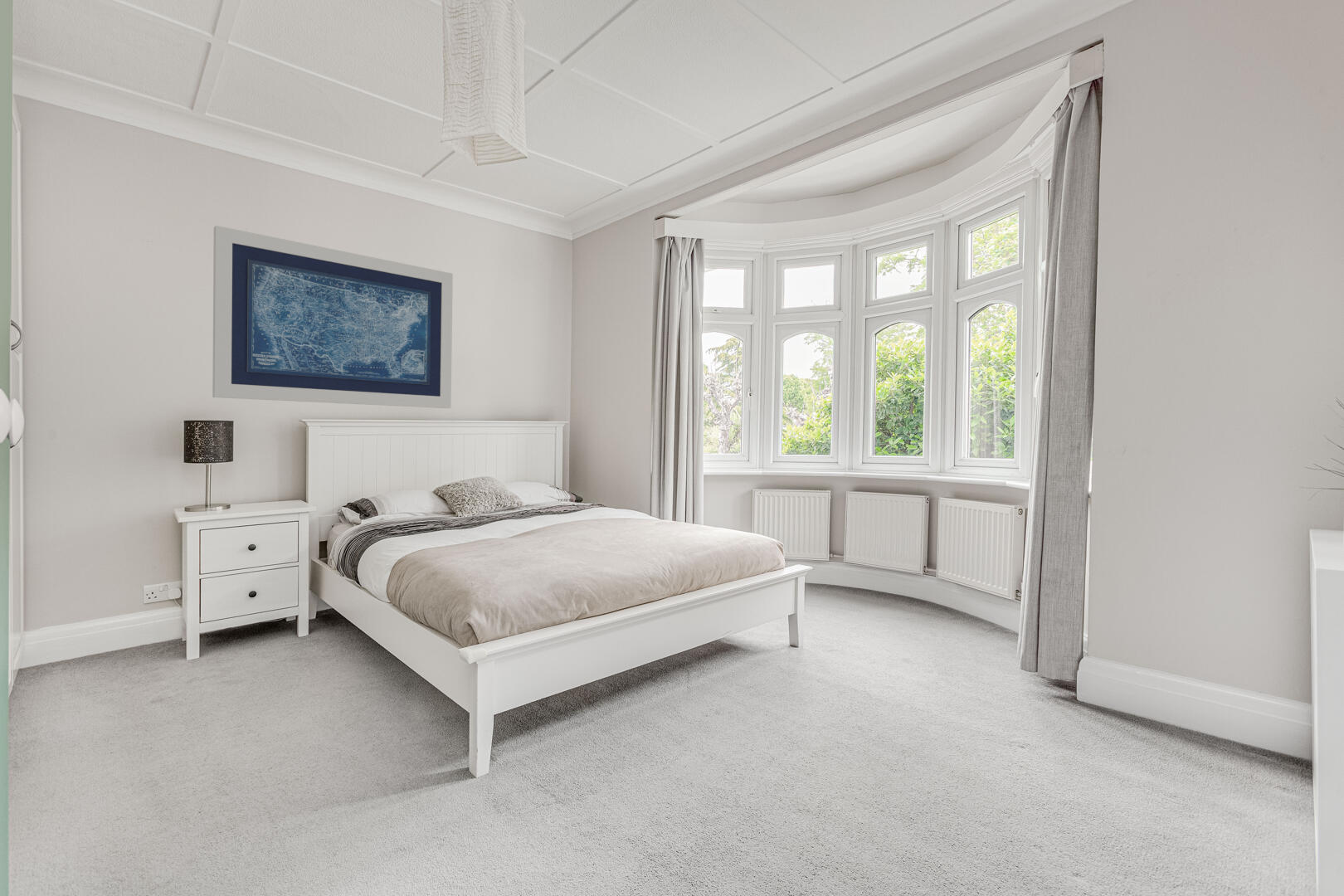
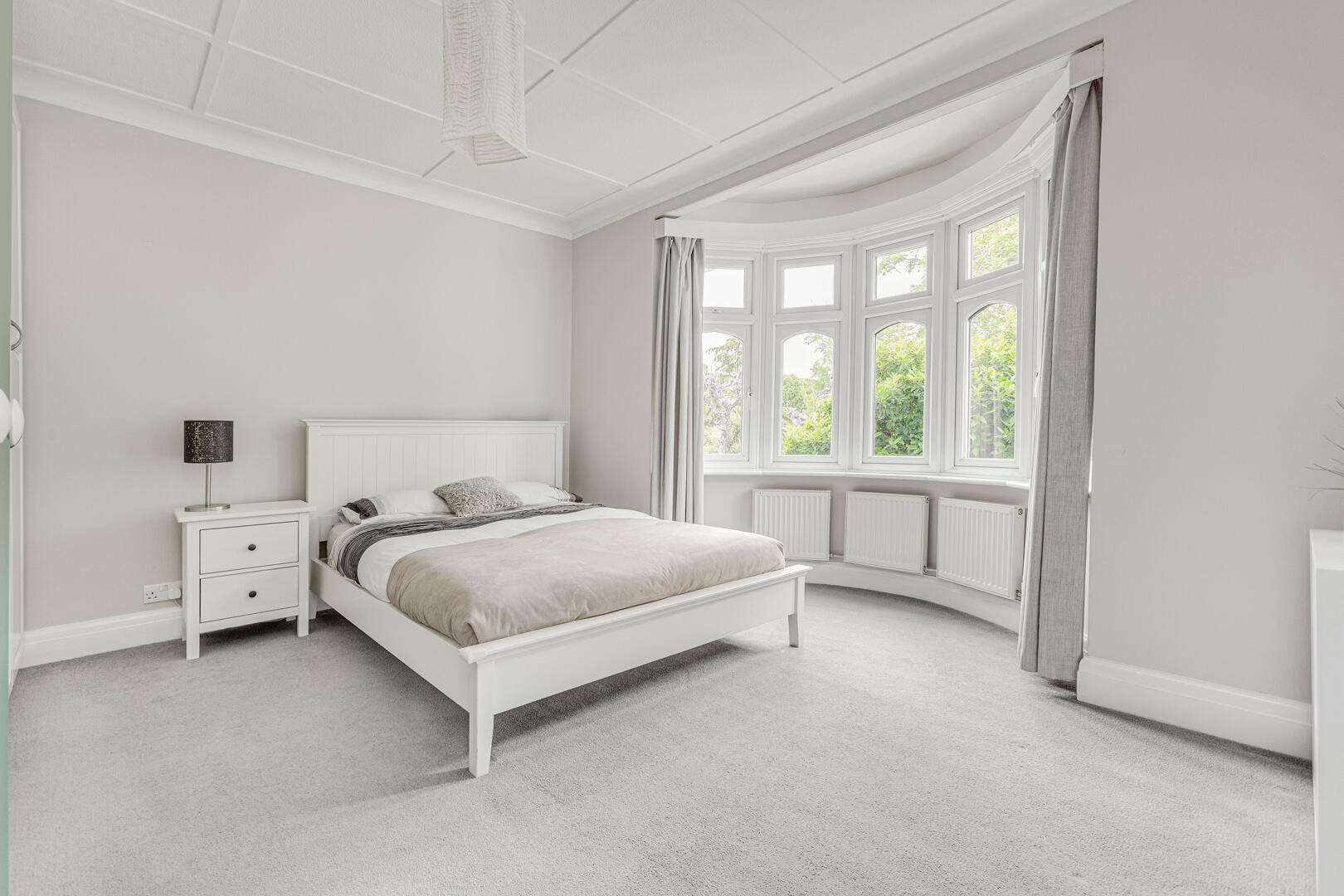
- wall art [212,225,454,409]
